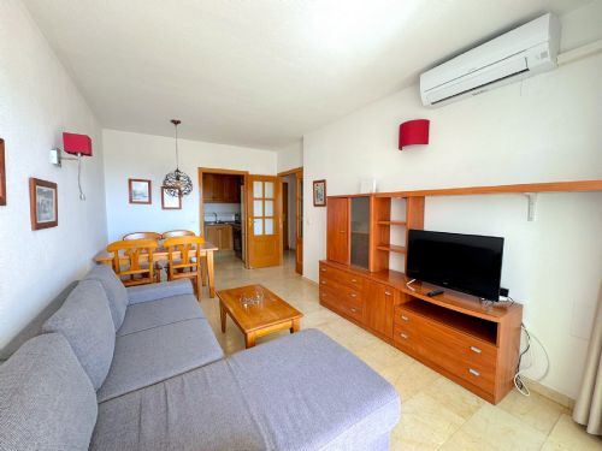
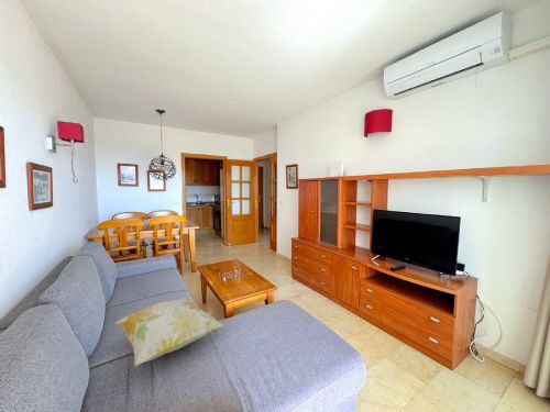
+ decorative pillow [114,297,226,368]
